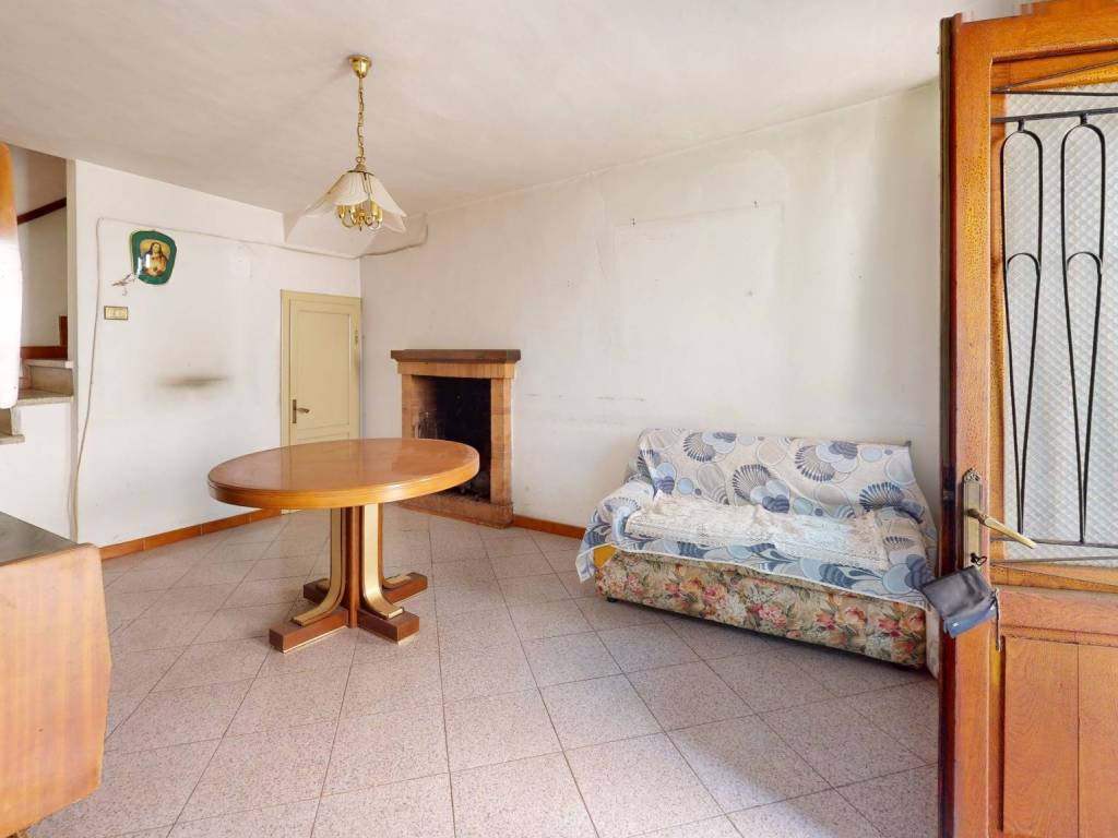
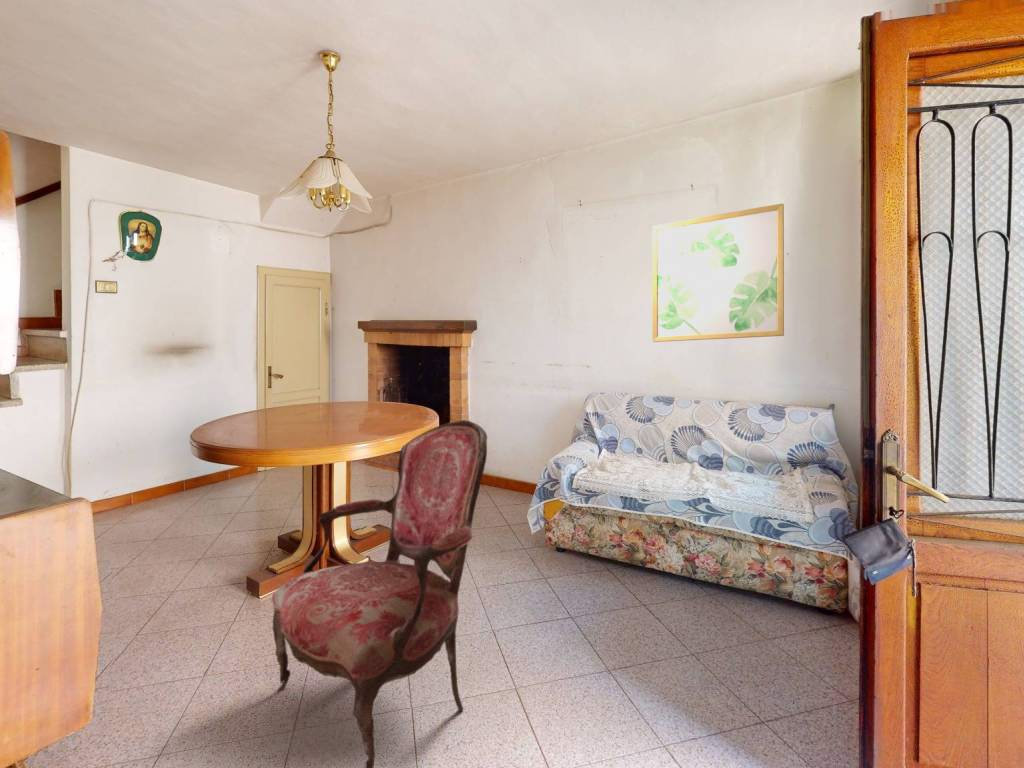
+ wall art [651,202,785,343]
+ armchair [271,419,488,768]
